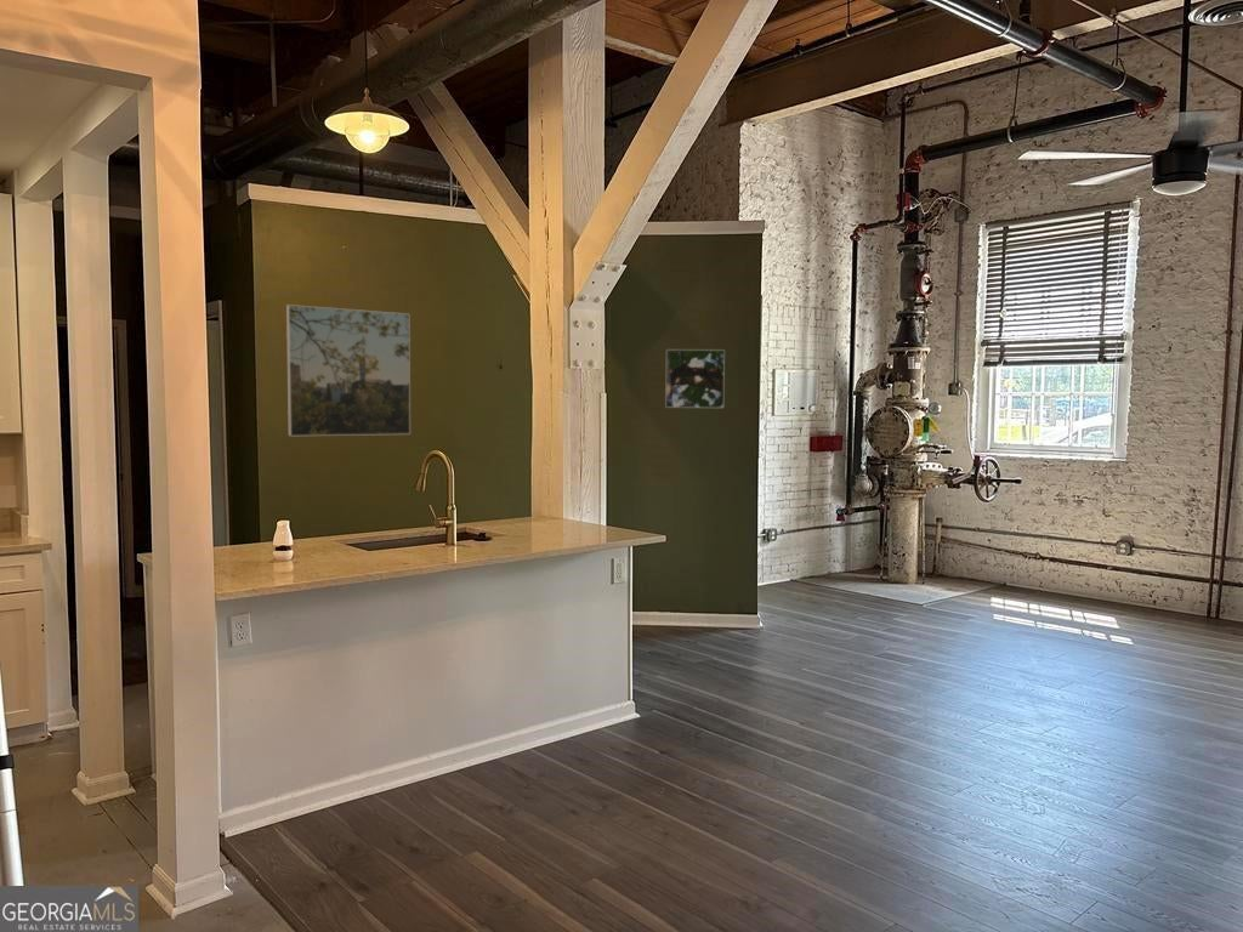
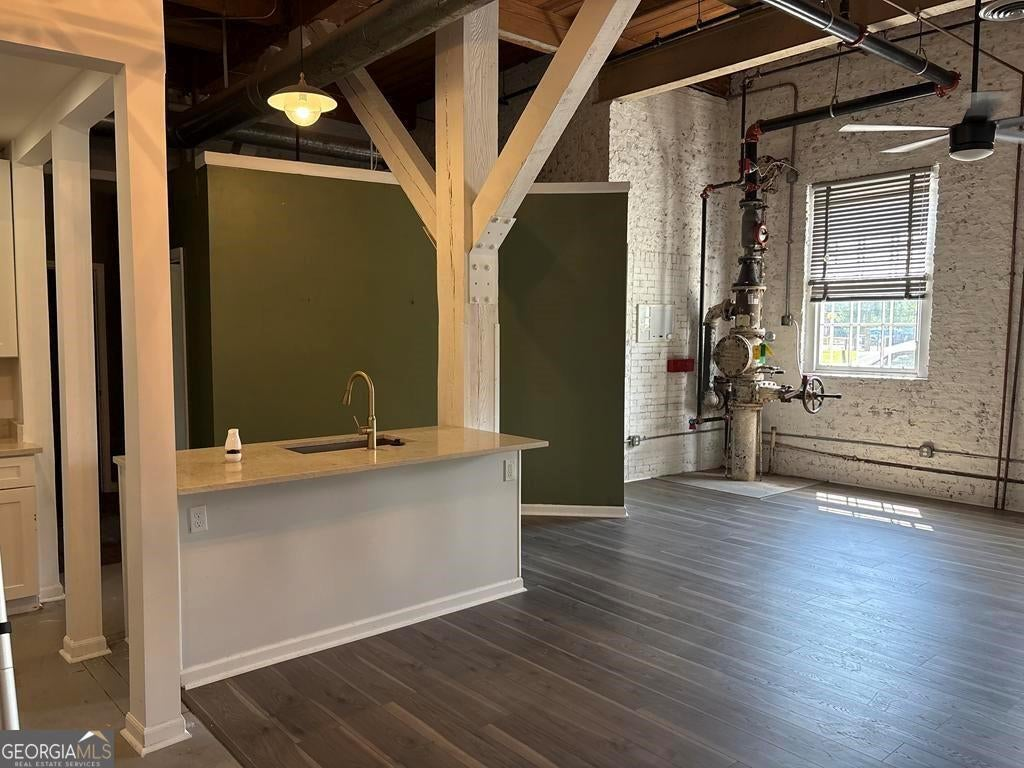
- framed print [664,348,726,409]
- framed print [285,303,412,437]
